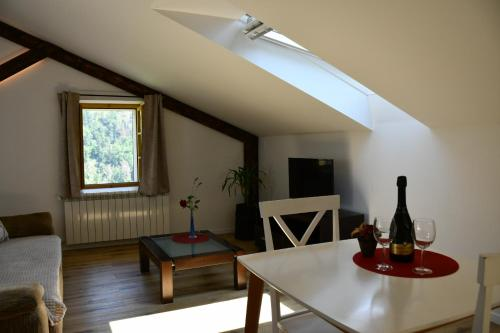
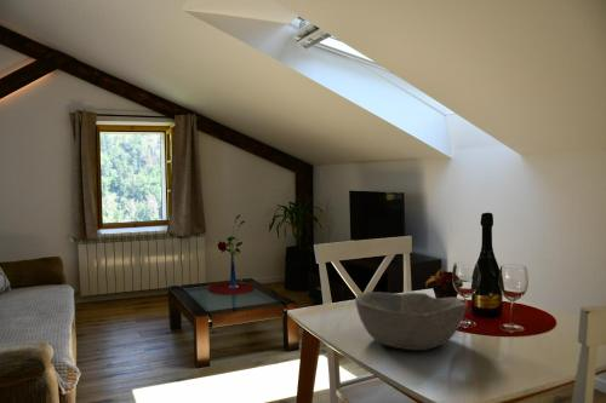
+ bowl [354,290,469,351]
